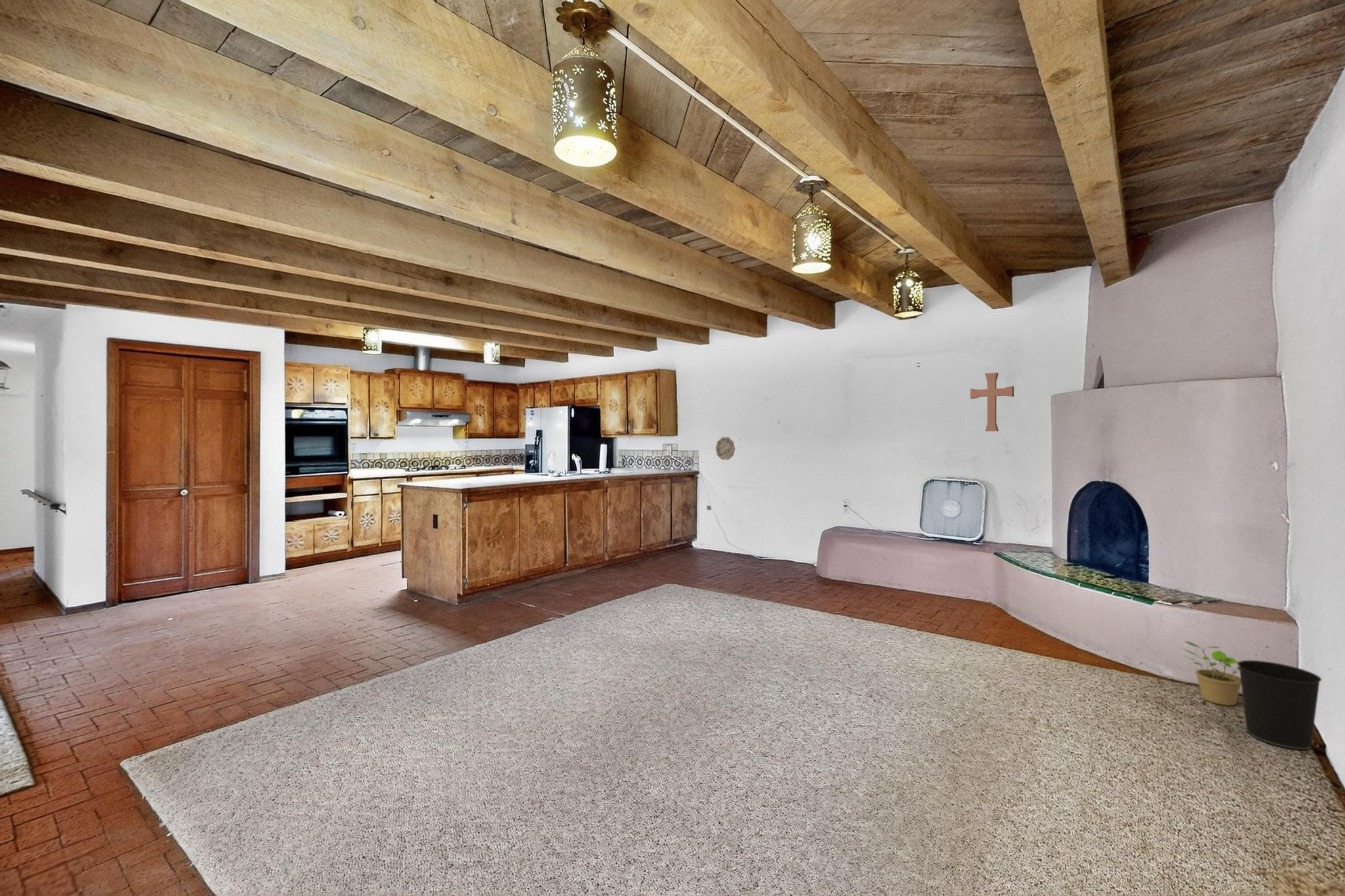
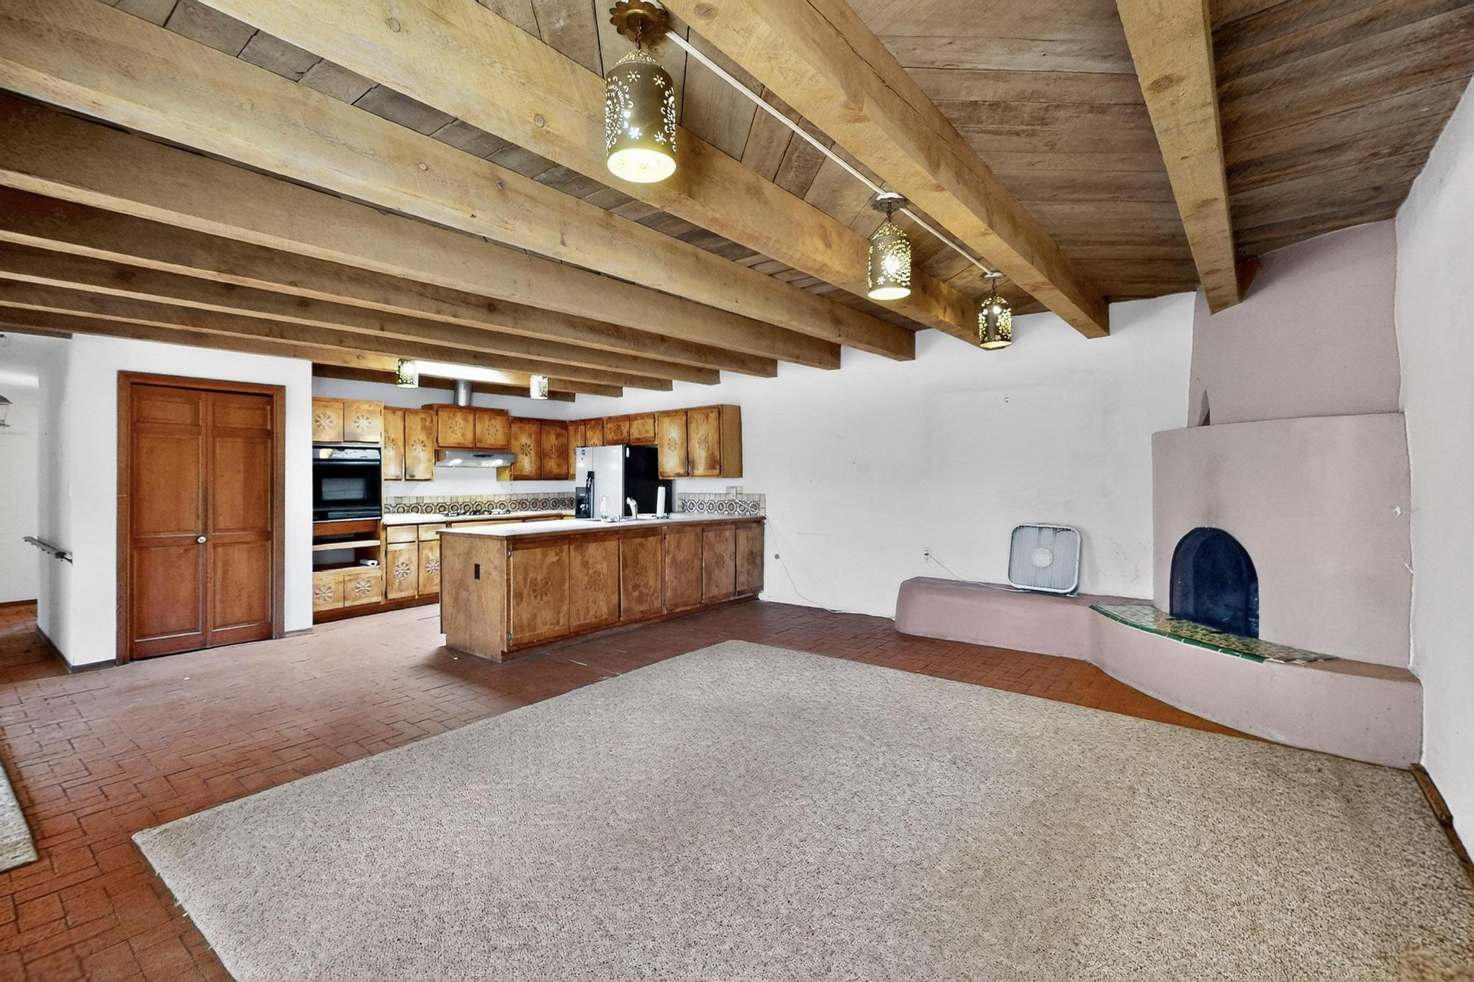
- decorative plate [715,437,736,461]
- decorative cross [970,372,1015,432]
- wastebasket [1237,660,1323,750]
- potted plant [1179,640,1241,706]
